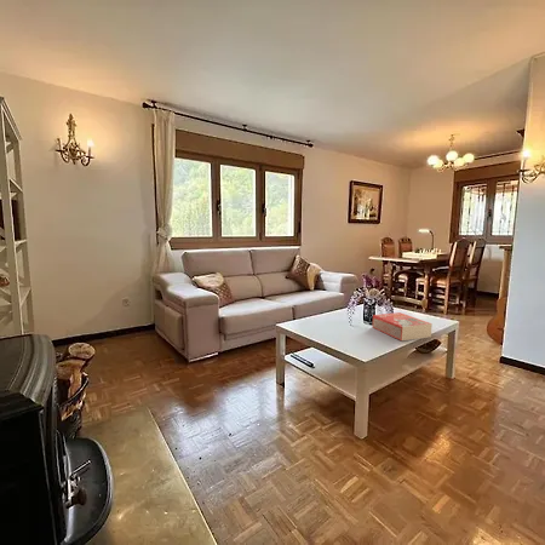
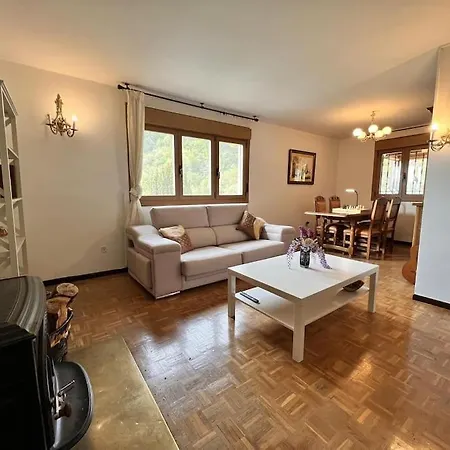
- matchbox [372,311,434,342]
